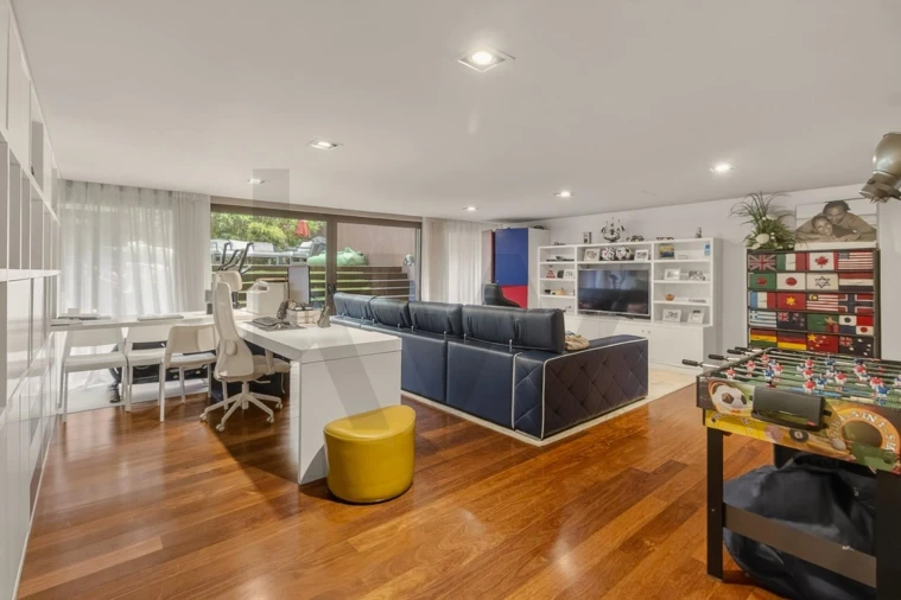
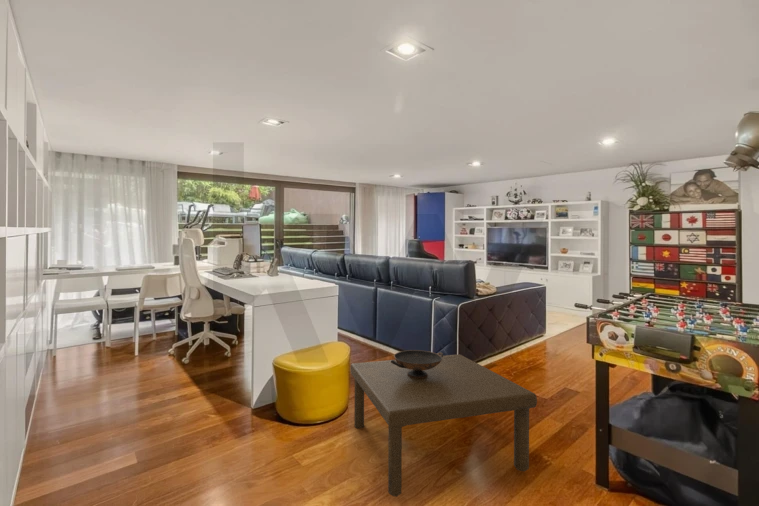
+ decorative bowl [391,349,444,378]
+ coffee table [350,353,538,498]
